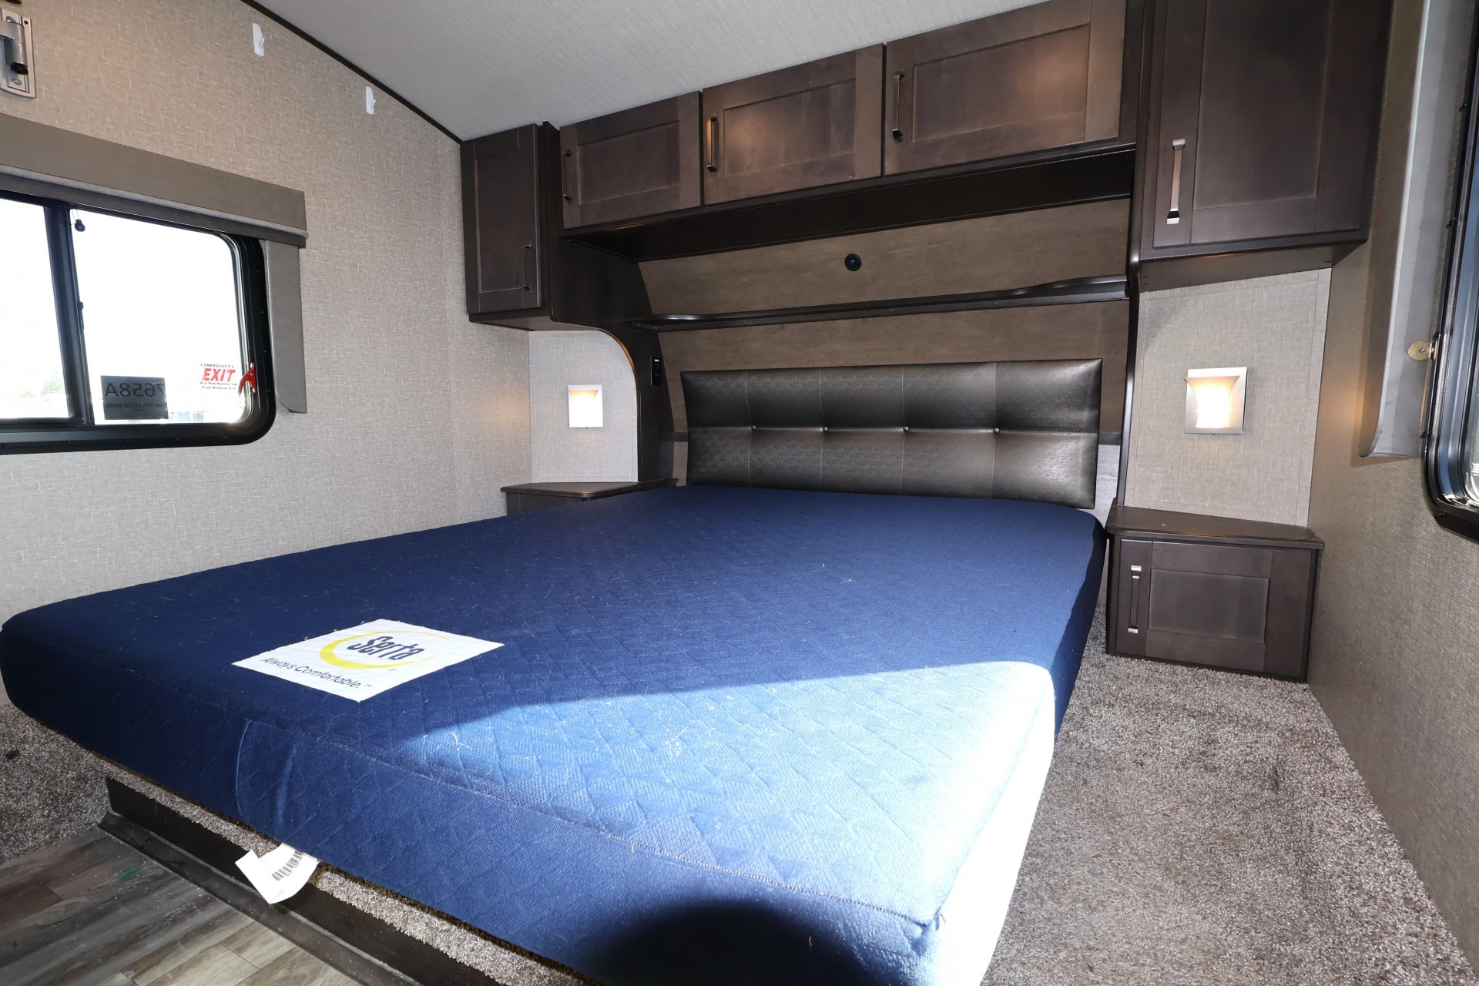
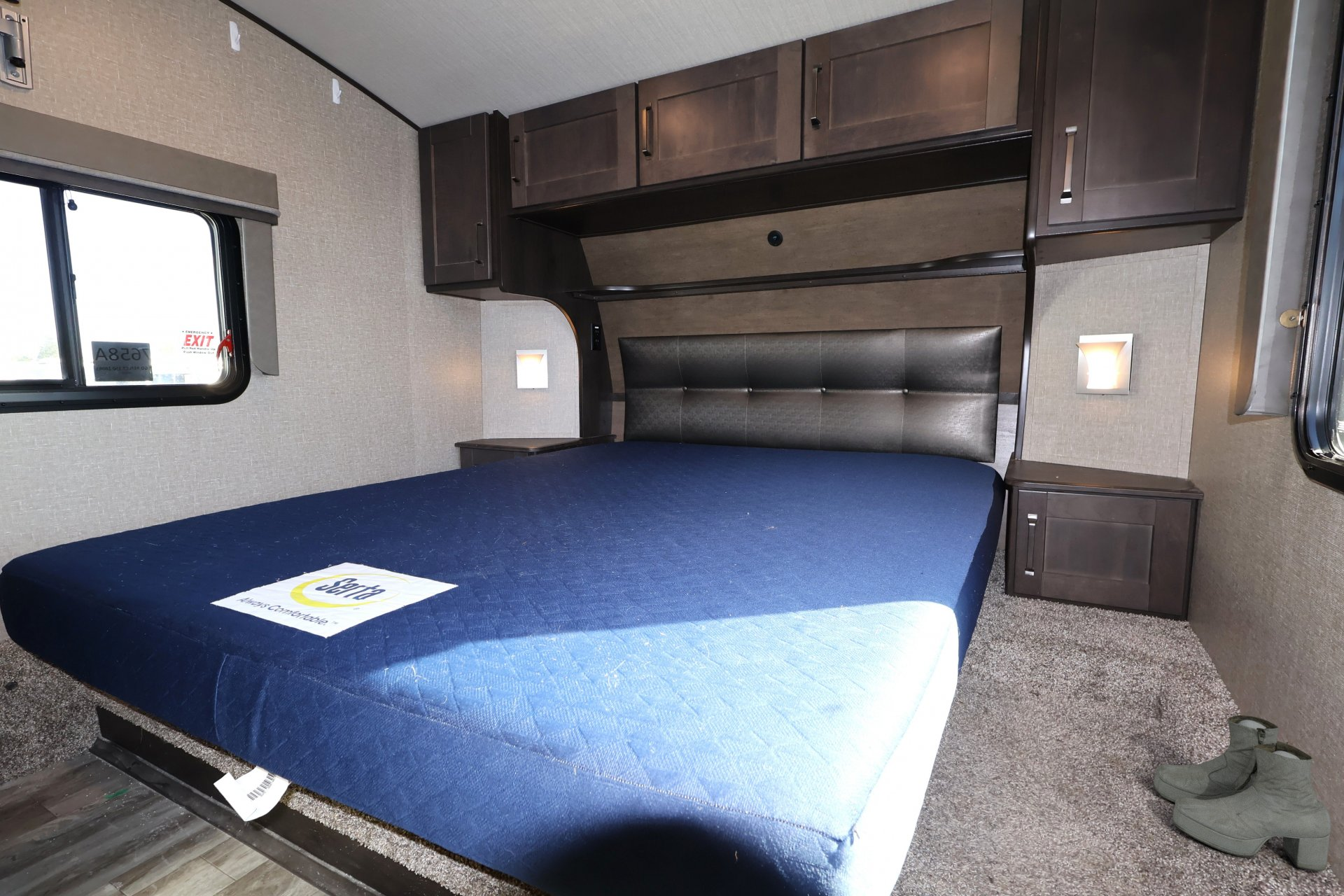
+ boots [1153,715,1331,872]
